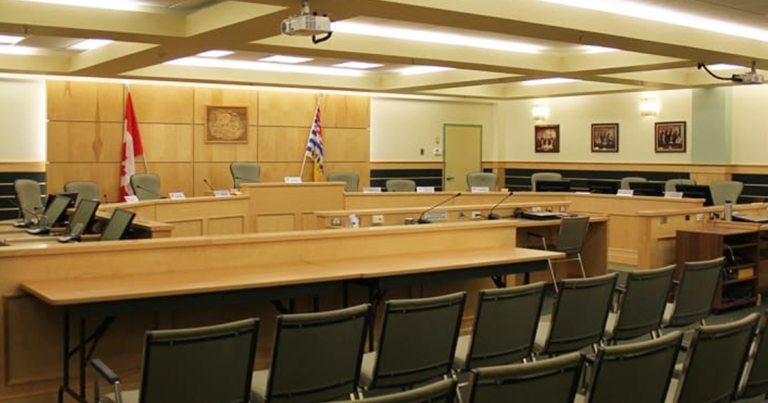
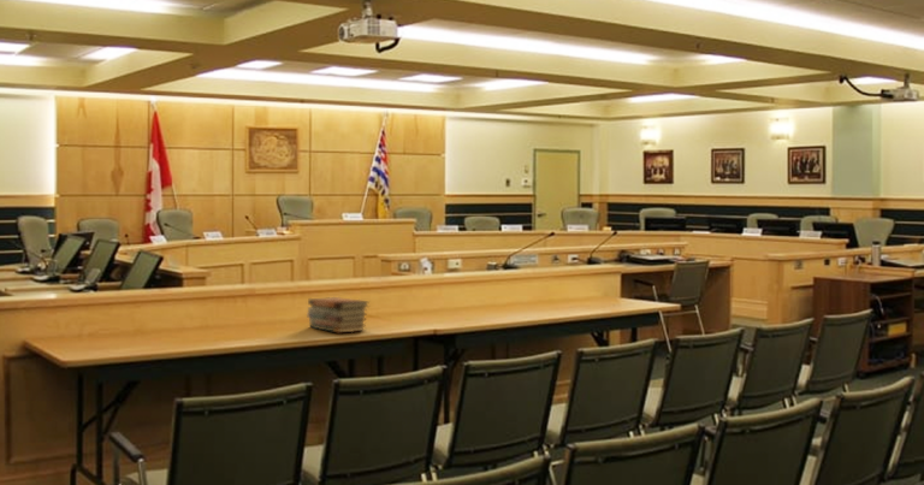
+ book stack [307,296,371,335]
